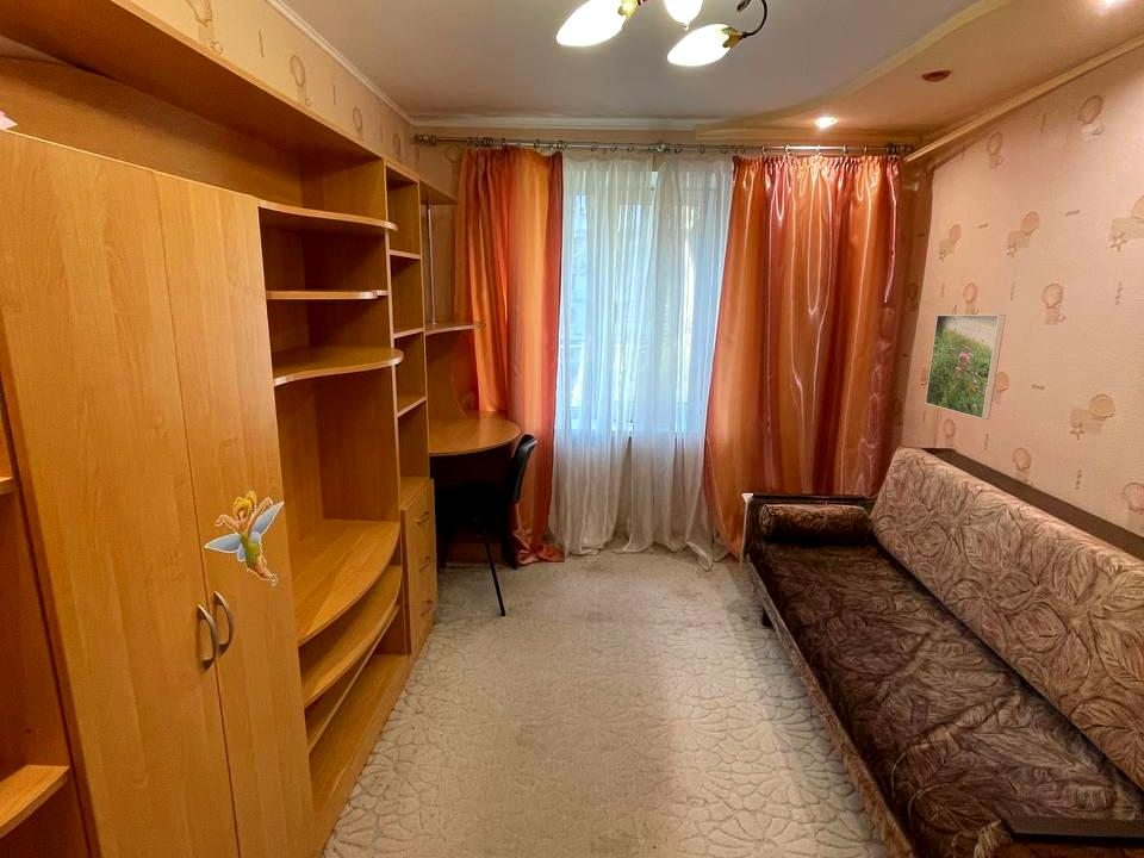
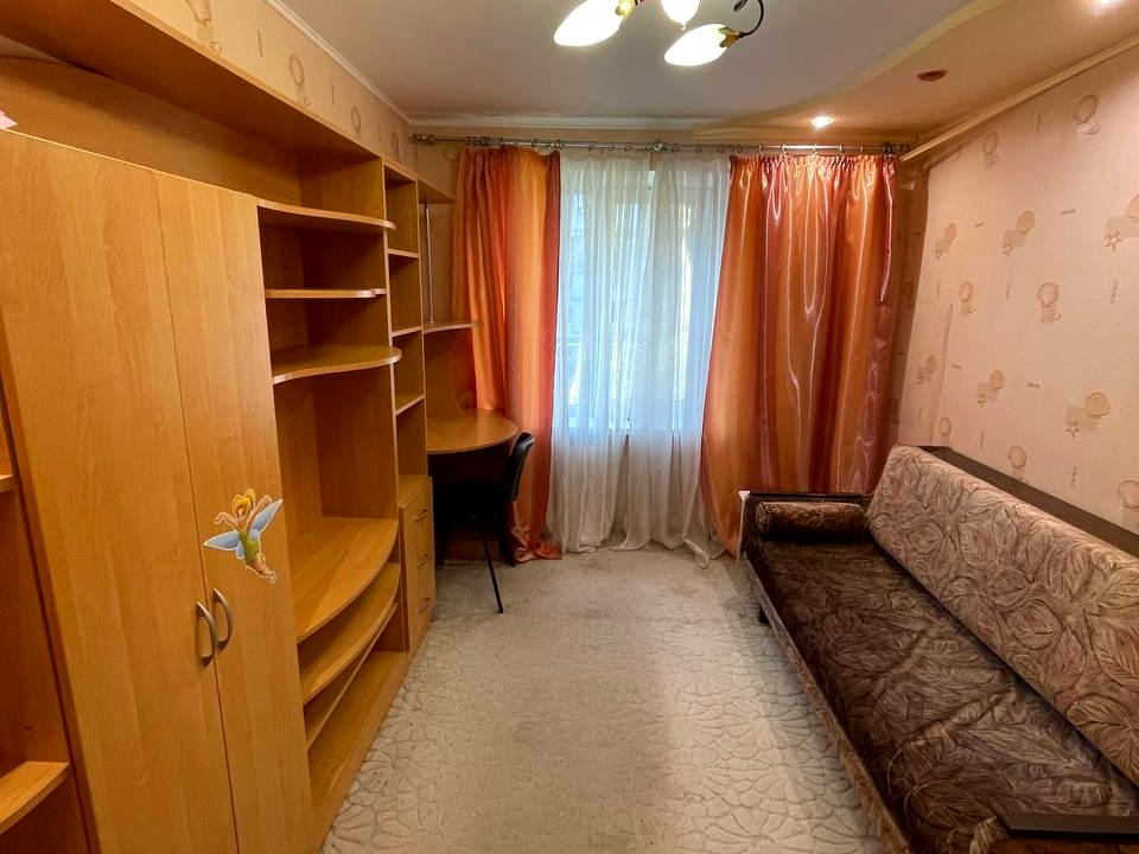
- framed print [924,313,1007,421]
